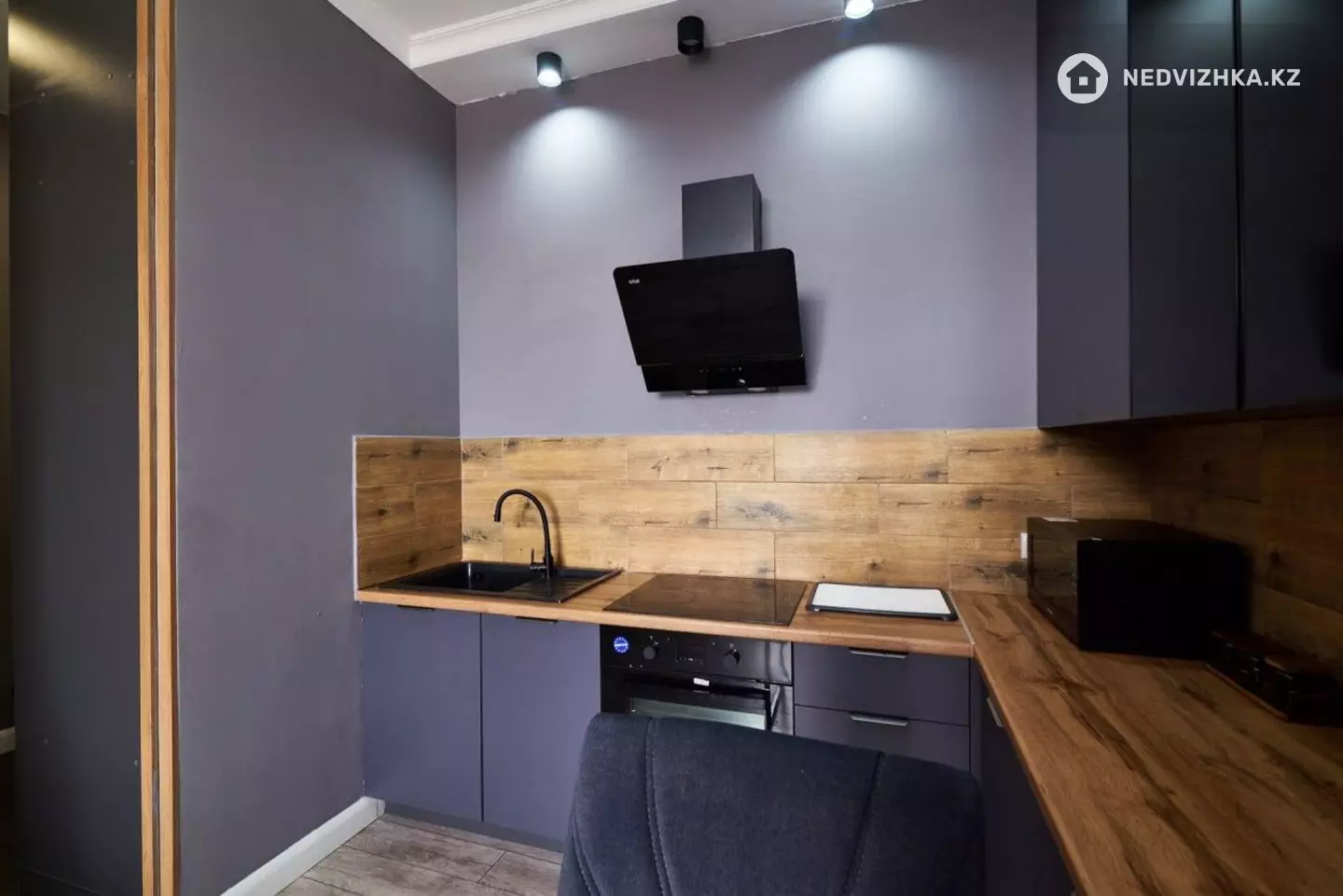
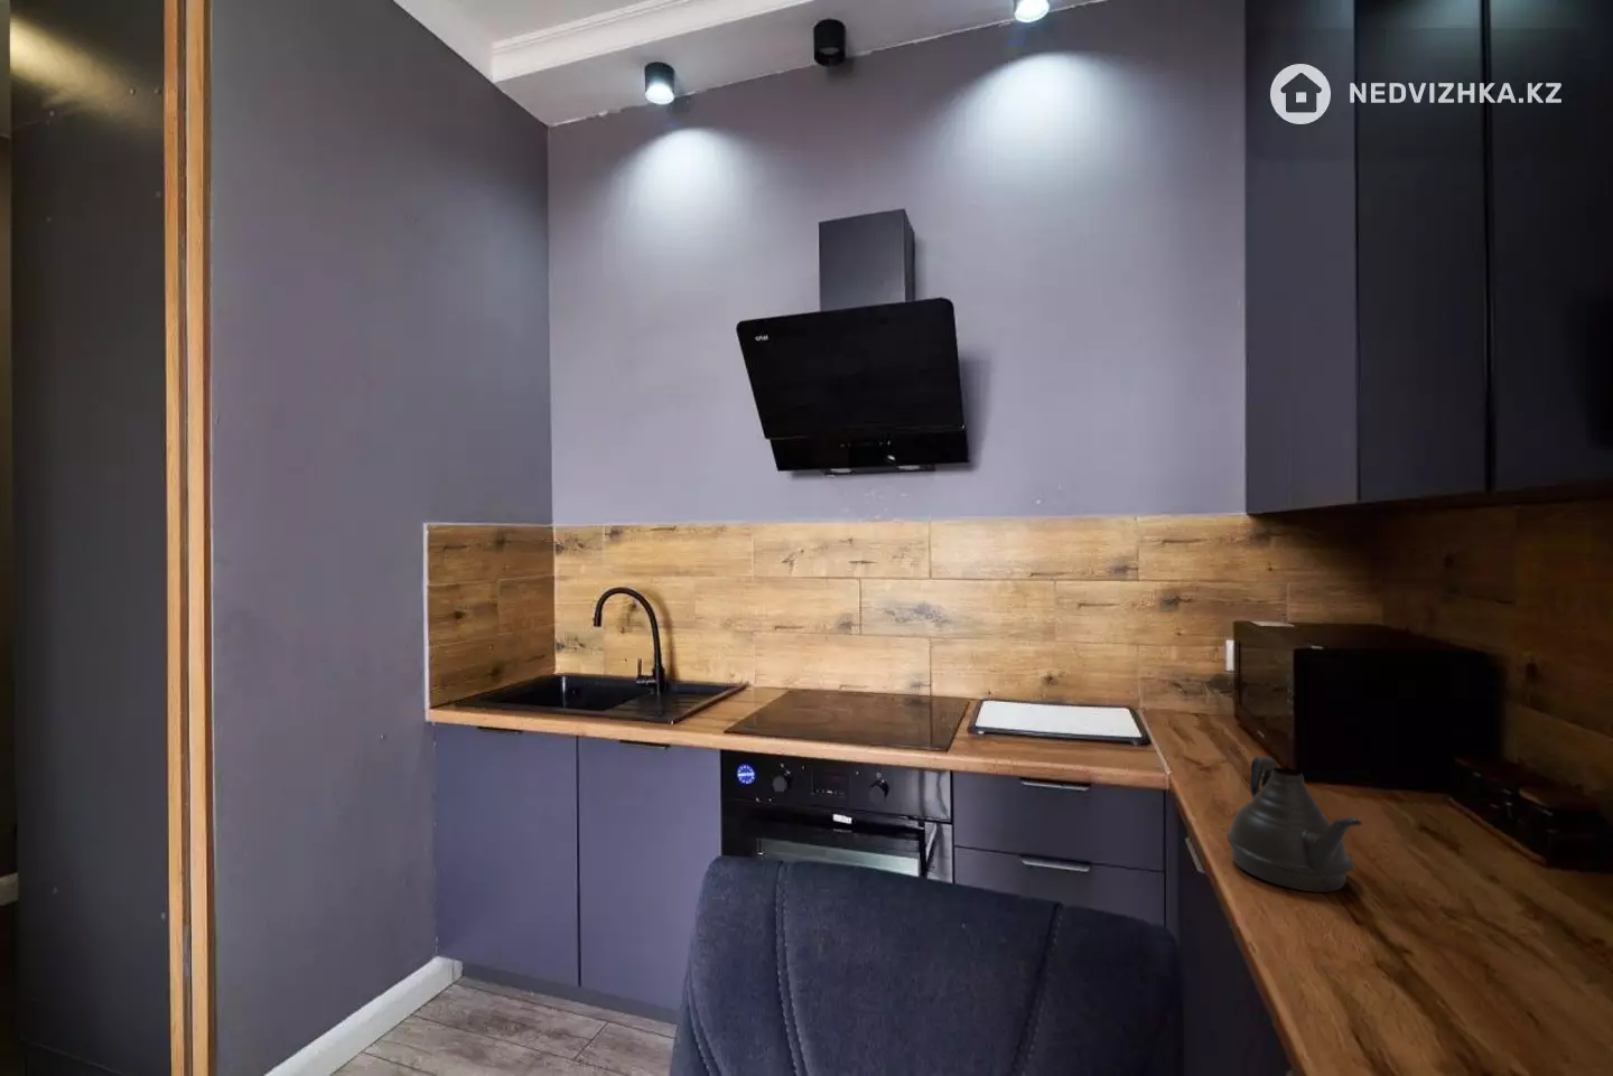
+ teapot [1225,755,1363,893]
